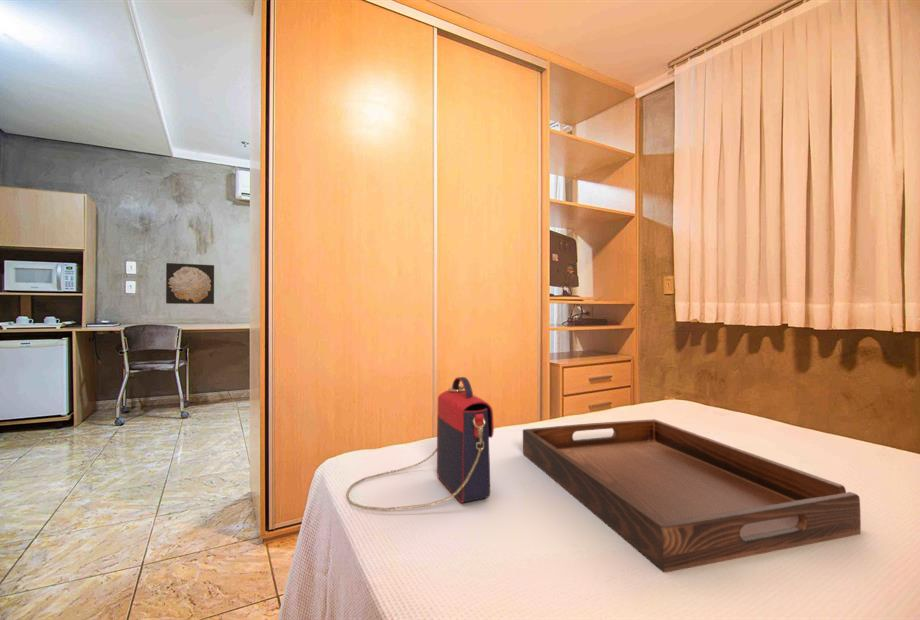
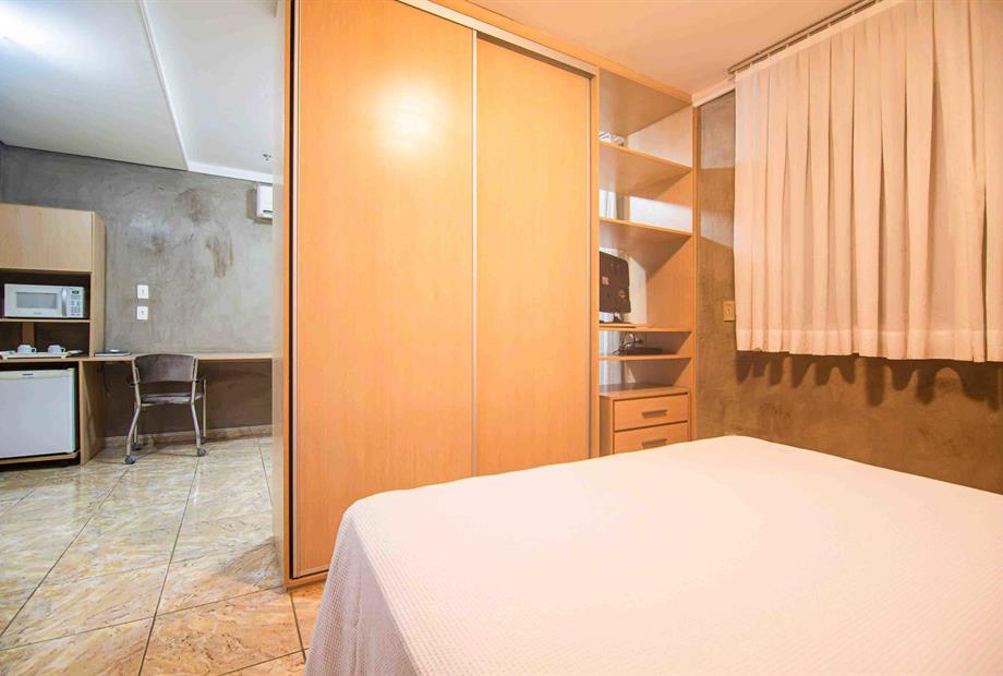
- handbag [345,376,495,512]
- serving tray [522,418,862,574]
- wall art [165,262,215,305]
